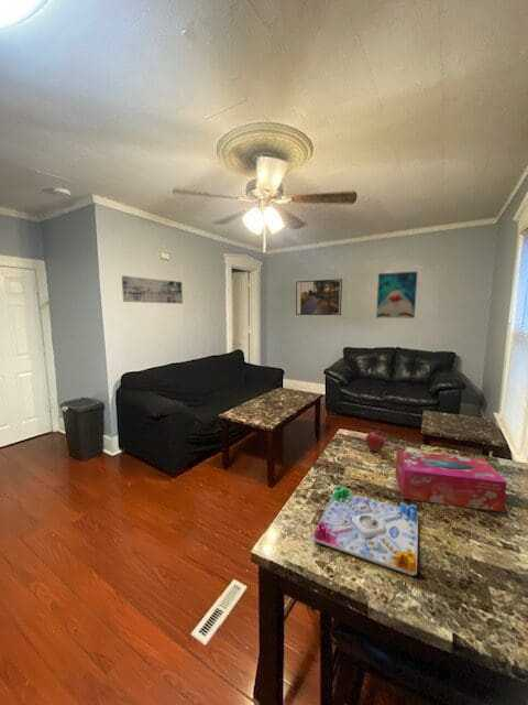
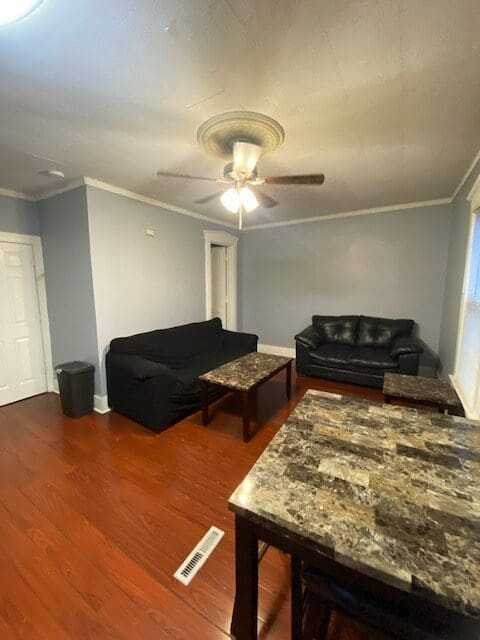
- fruit [364,429,386,452]
- wall art [375,270,419,319]
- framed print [295,278,343,316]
- board game [311,485,419,576]
- tissue box [394,449,508,513]
- wall art [121,274,184,304]
